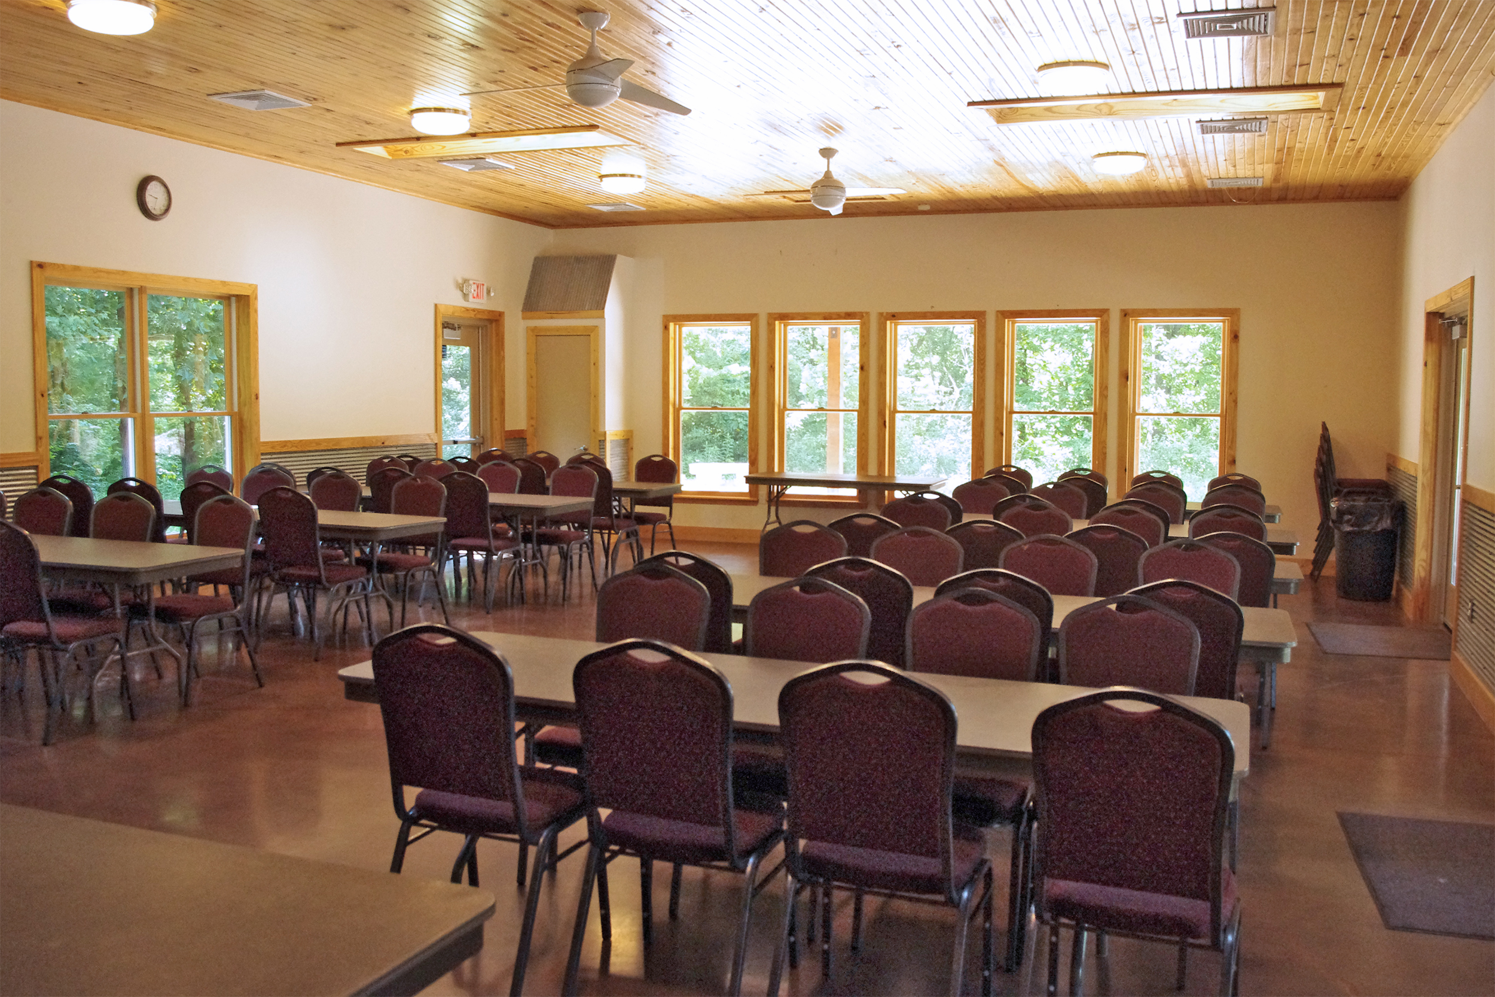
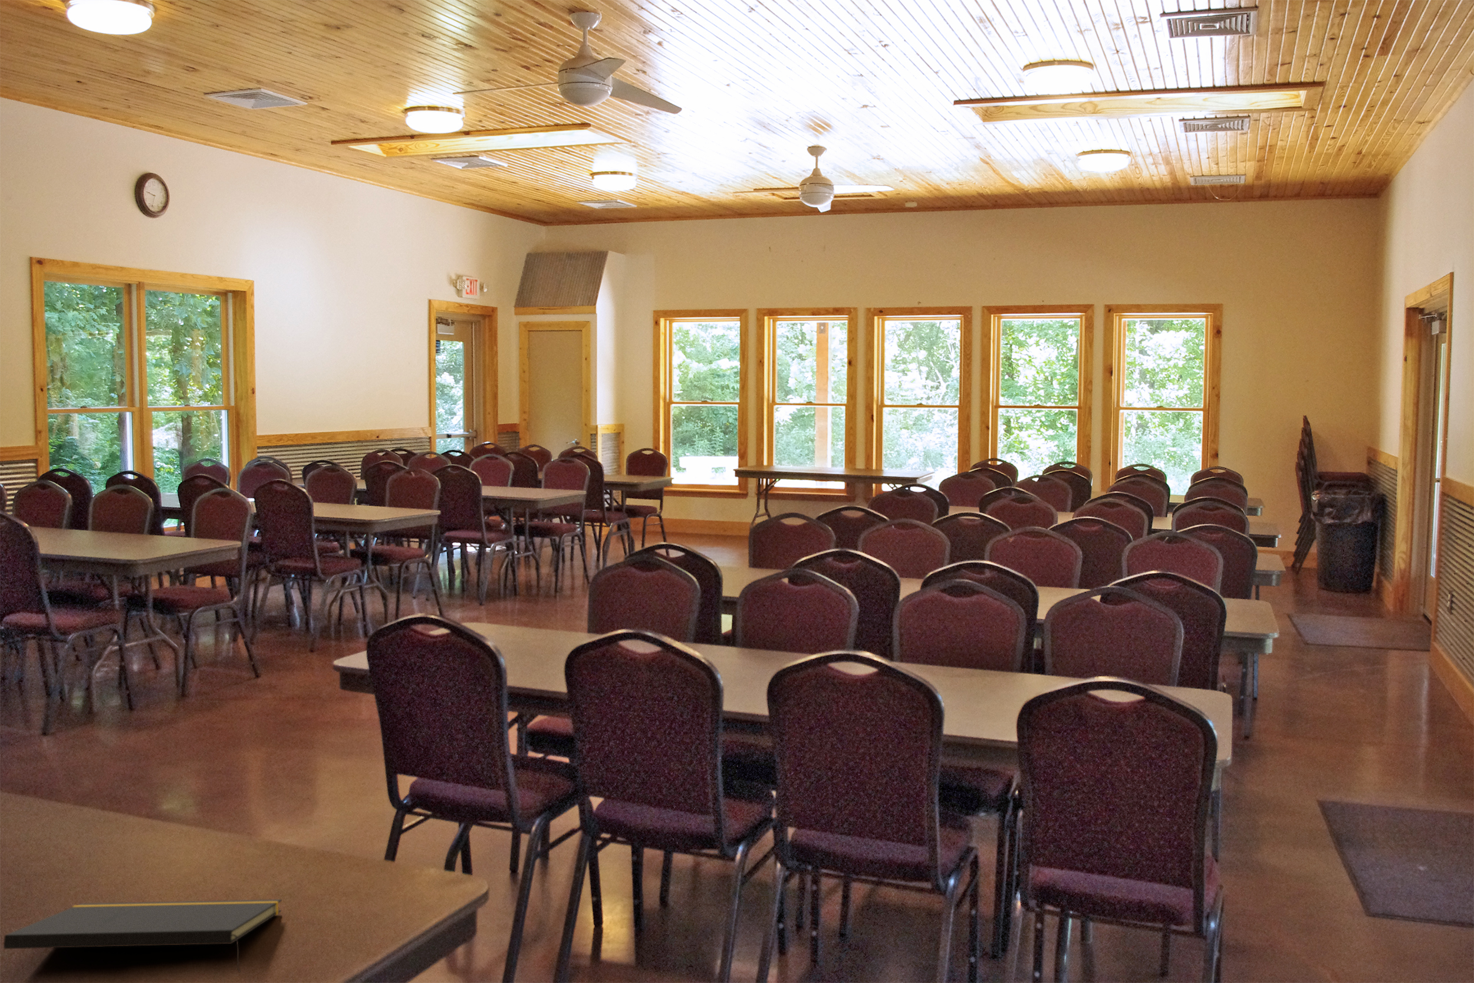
+ notepad [3,899,283,973]
